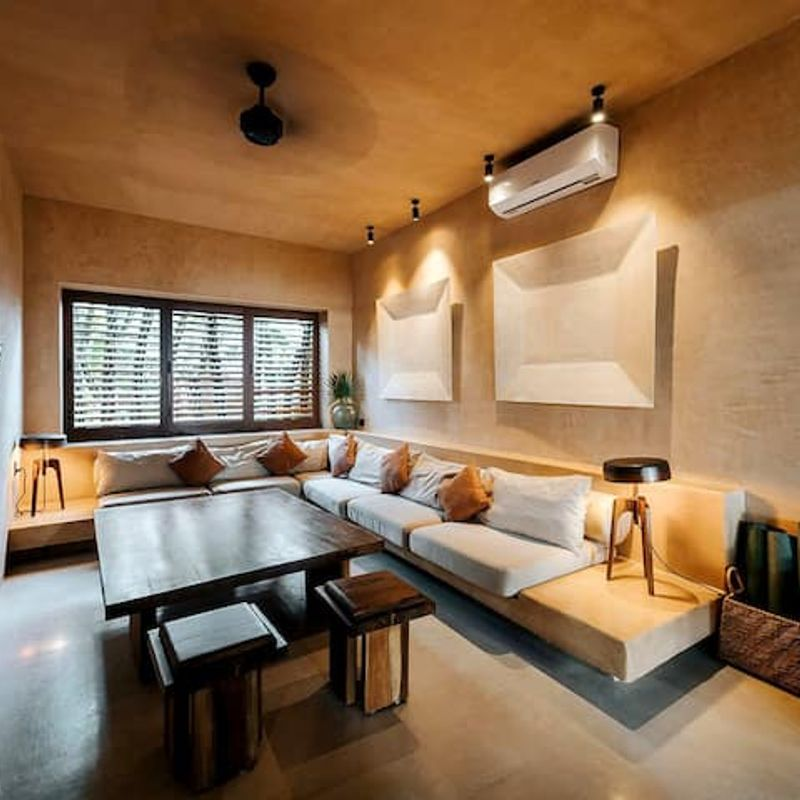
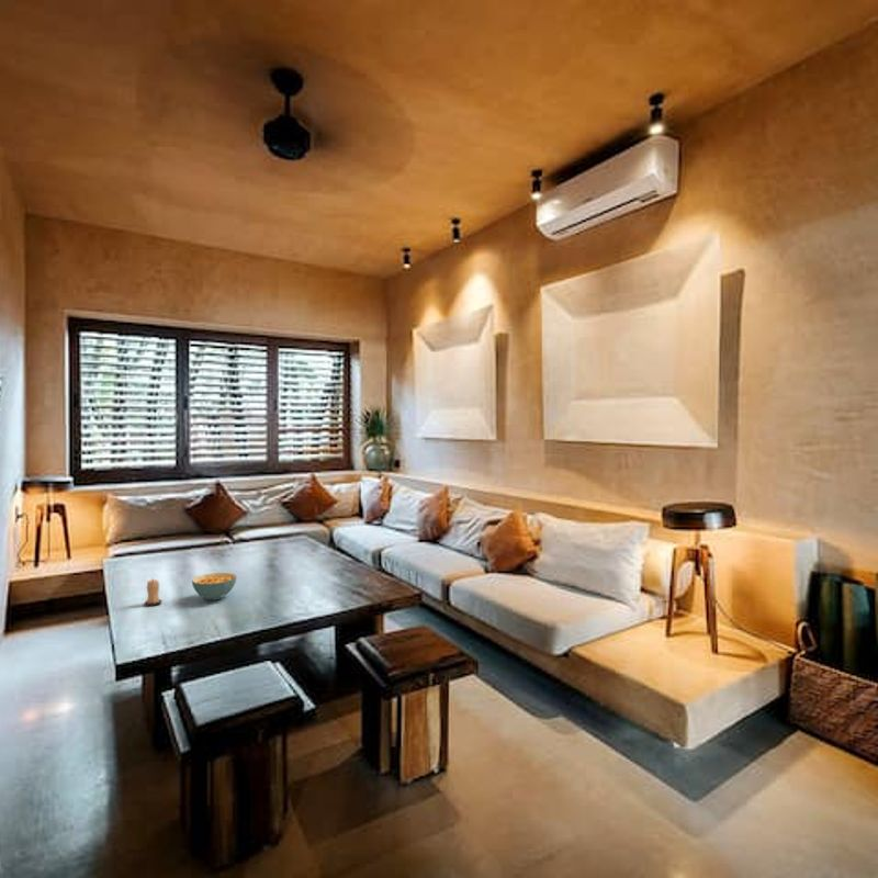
+ cereal bowl [191,572,237,601]
+ candle [143,577,162,607]
